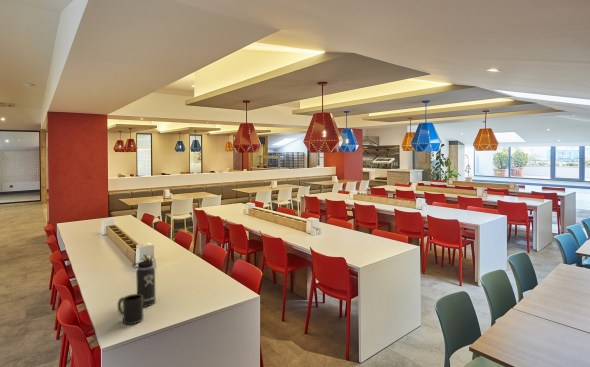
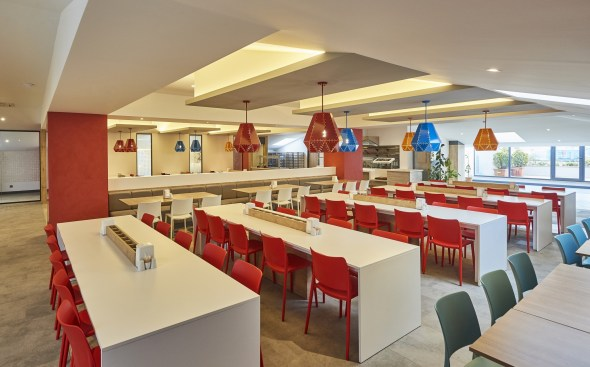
- thermos bottle [131,253,157,308]
- mug [117,293,144,325]
